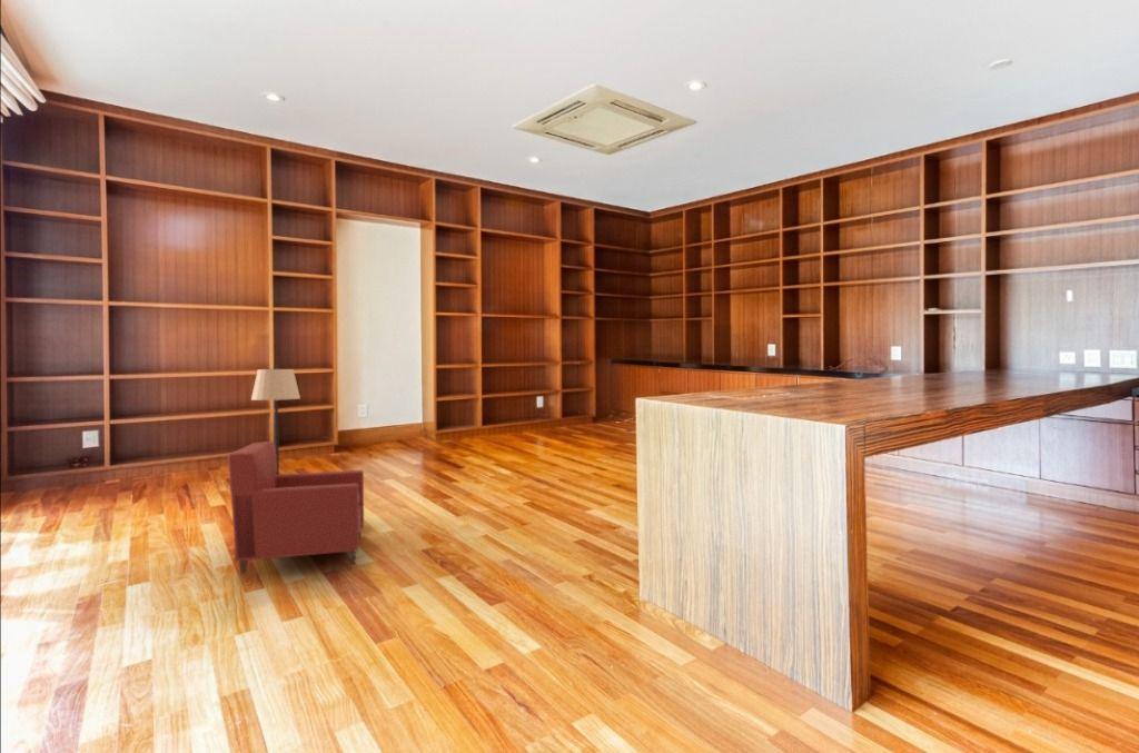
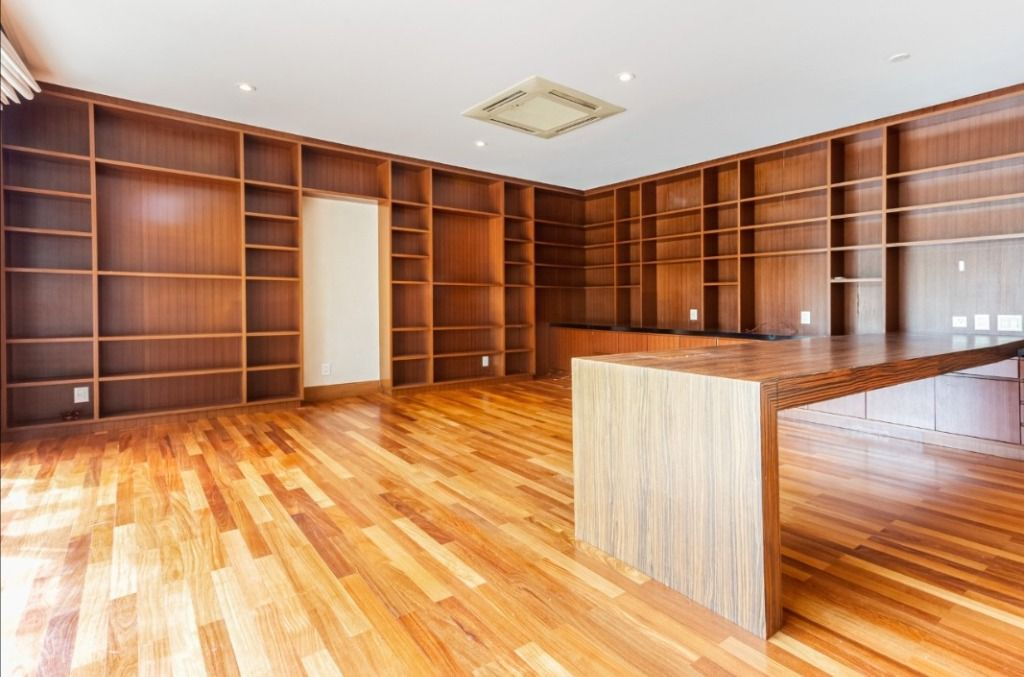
- armchair [227,364,365,576]
